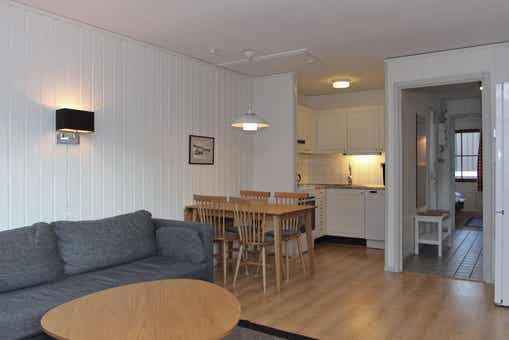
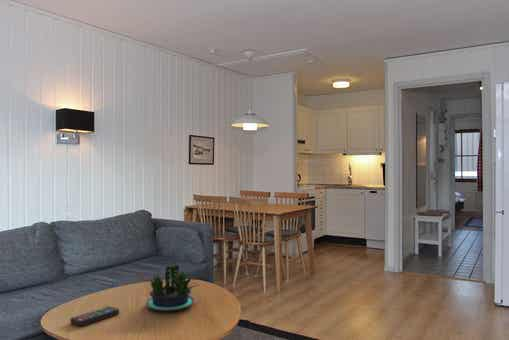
+ potted plant [145,264,199,312]
+ remote control [69,305,120,328]
